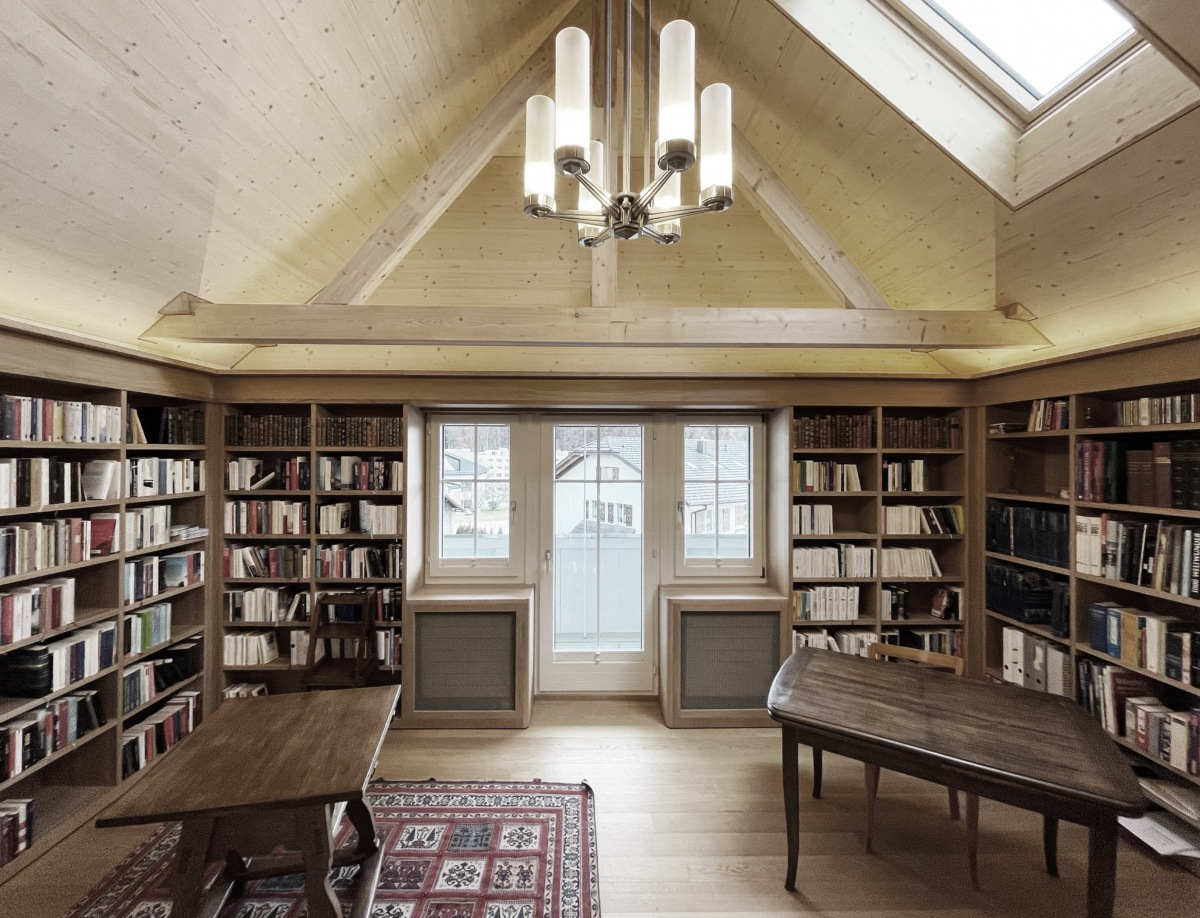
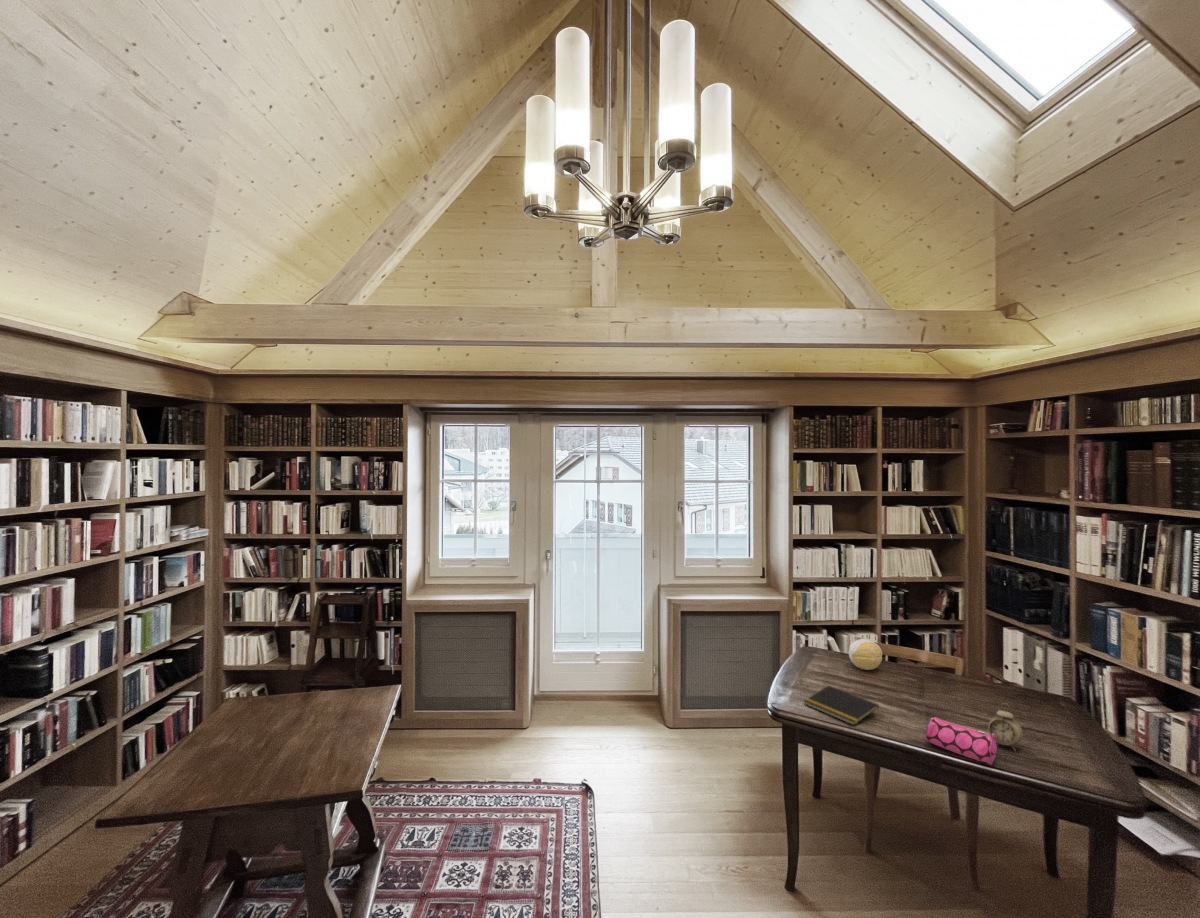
+ decorative ball [848,638,883,671]
+ pencil case [924,716,999,765]
+ notepad [803,685,880,726]
+ alarm clock [987,702,1024,752]
